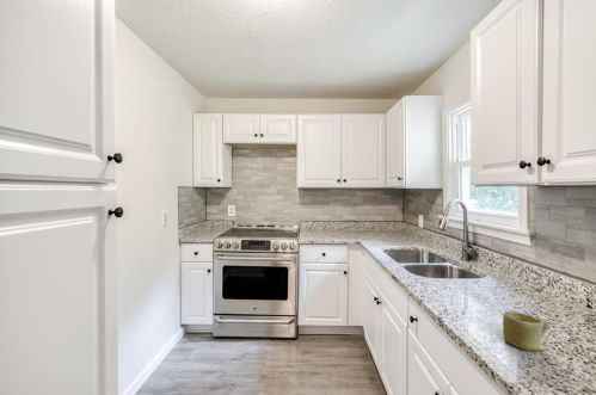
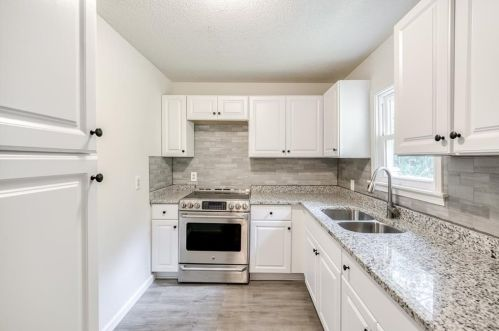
- mug [502,310,551,352]
